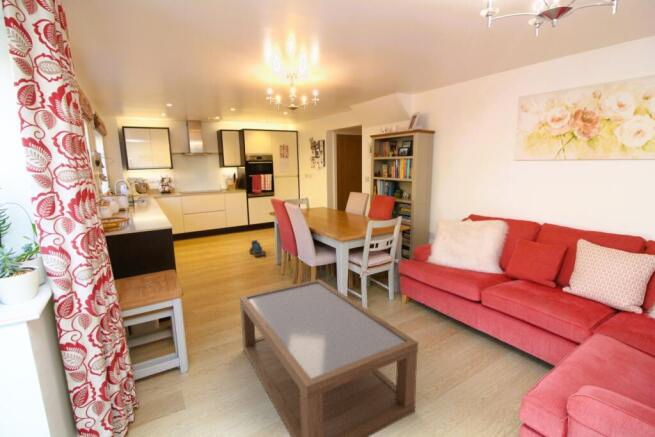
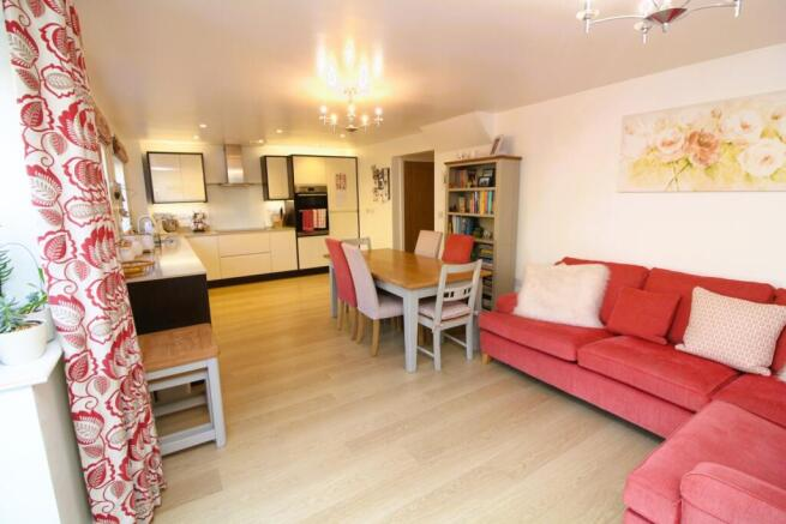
- toy train [248,239,267,258]
- coffee table [239,278,419,437]
